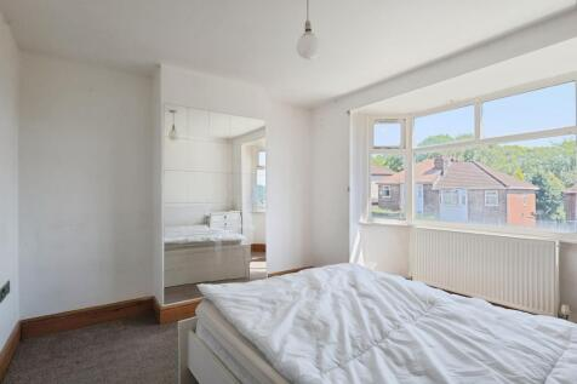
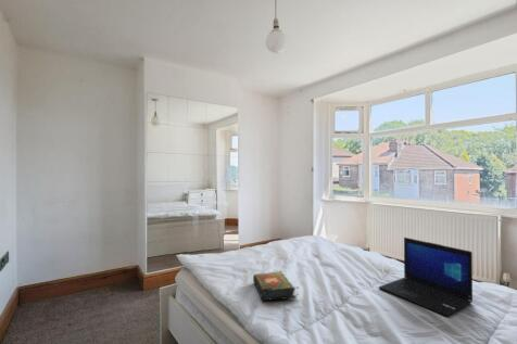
+ book [252,270,300,303]
+ laptop [378,237,474,318]
